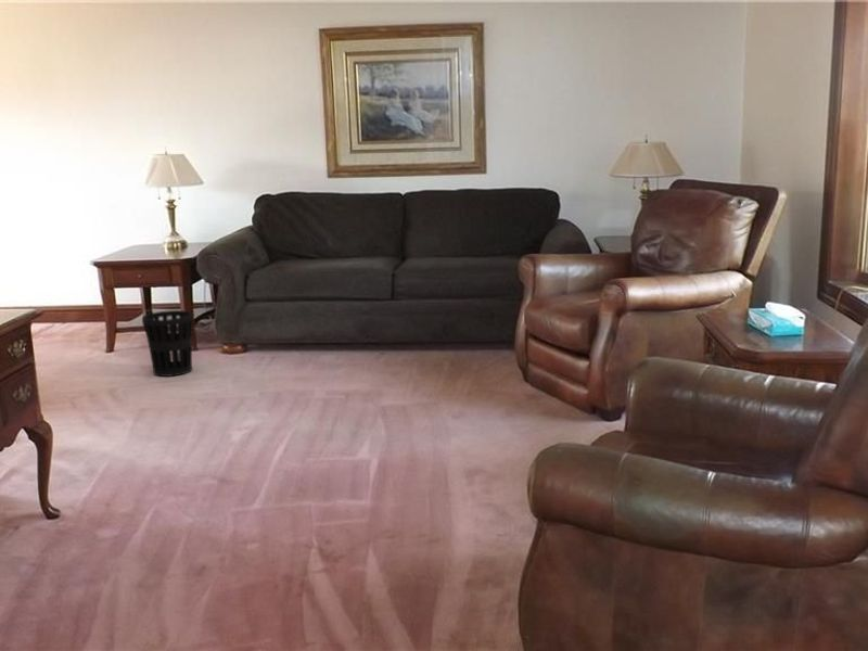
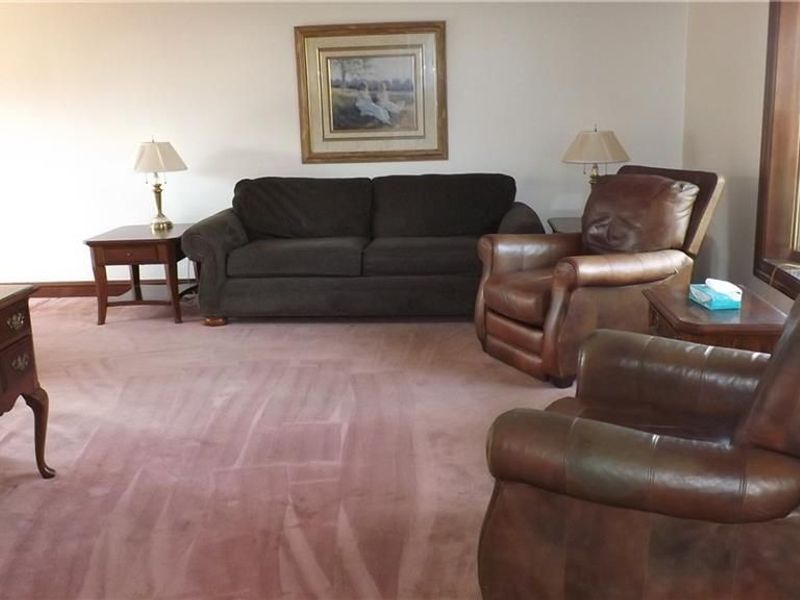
- wastebasket [141,309,194,378]
